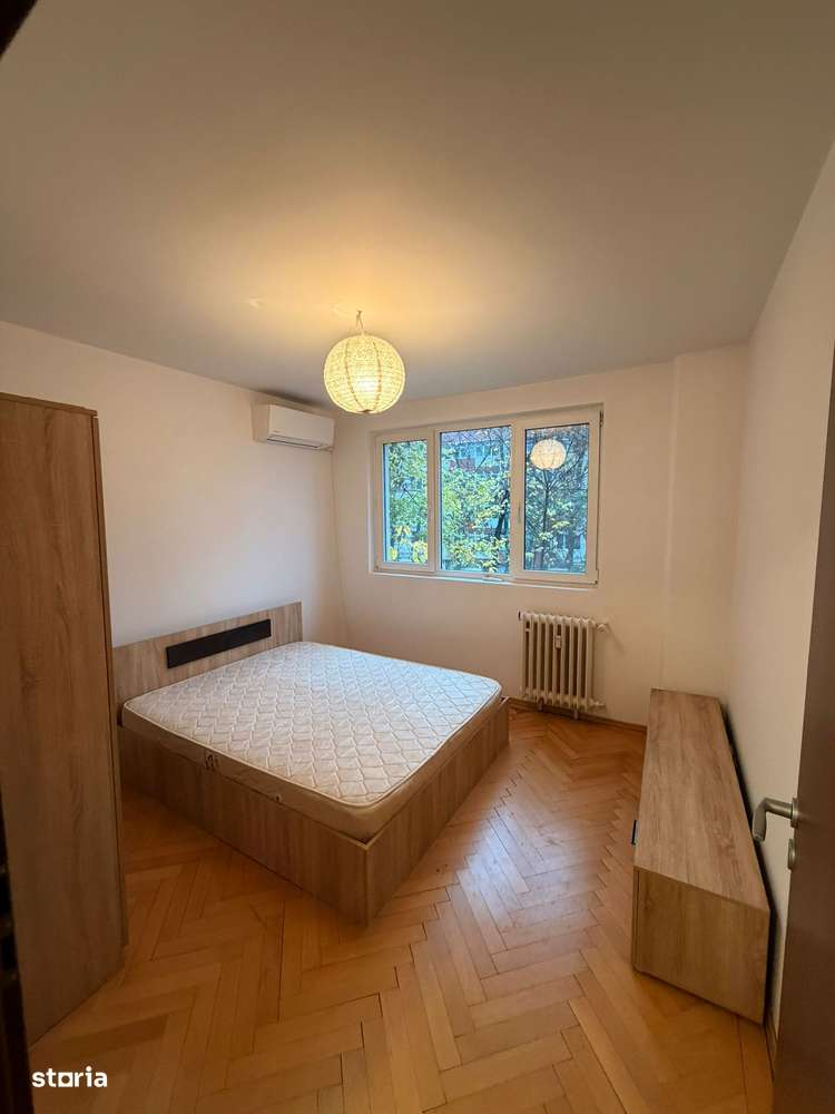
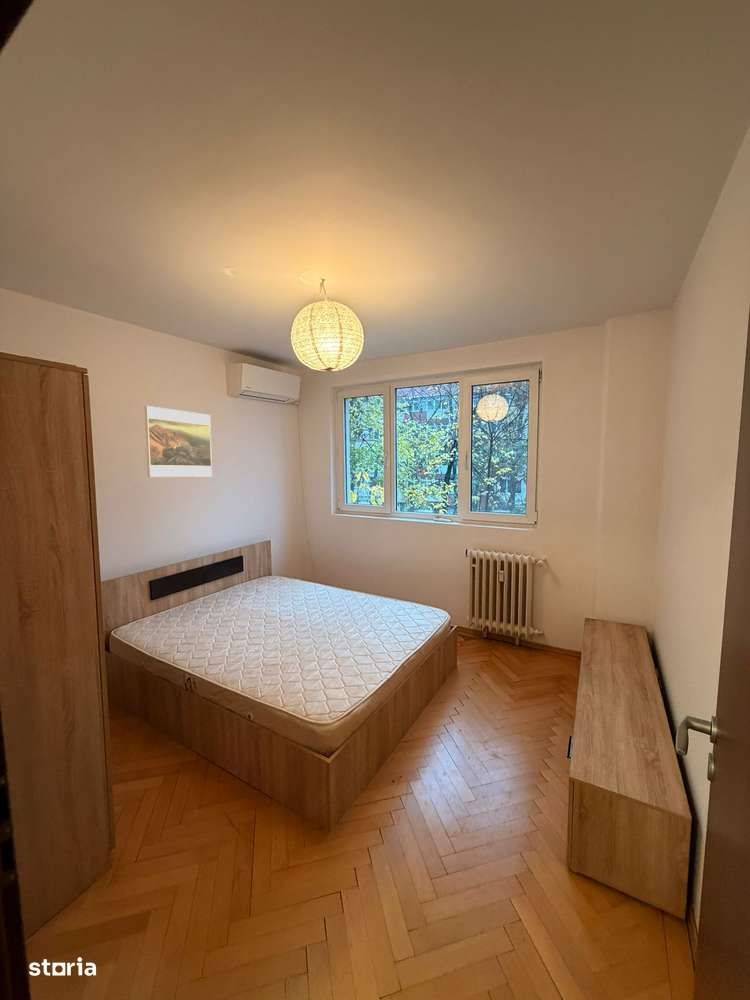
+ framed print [144,405,213,478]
